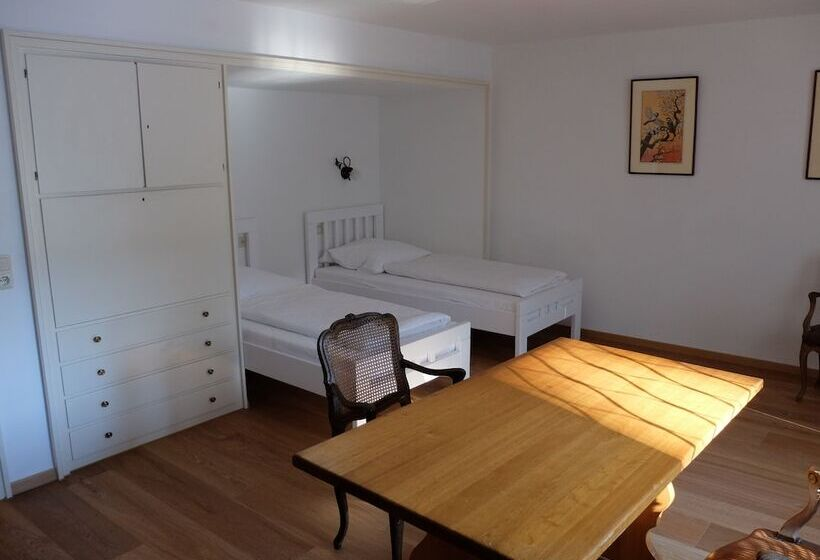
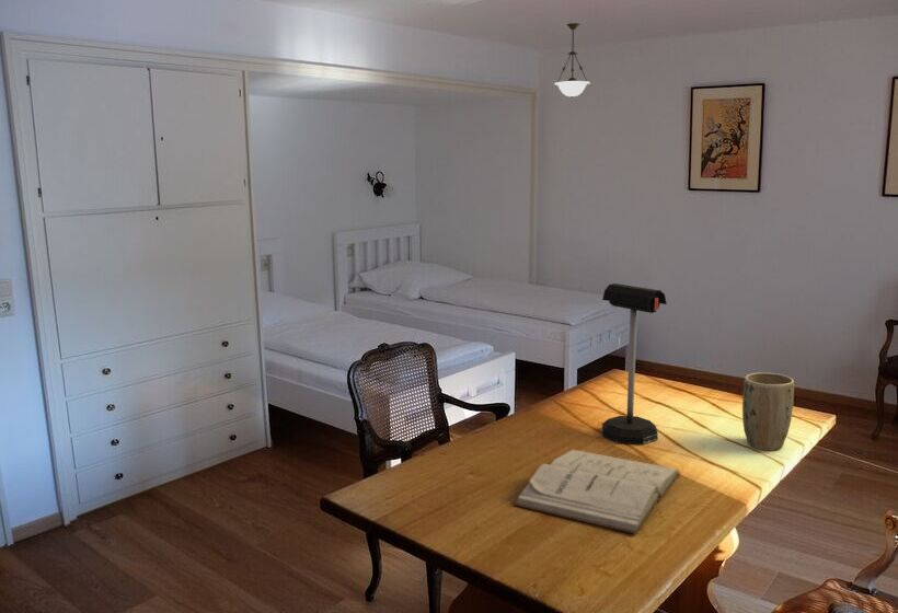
+ book [513,449,681,535]
+ mailbox [601,282,668,446]
+ plant pot [741,372,795,451]
+ pendant light [553,22,591,99]
